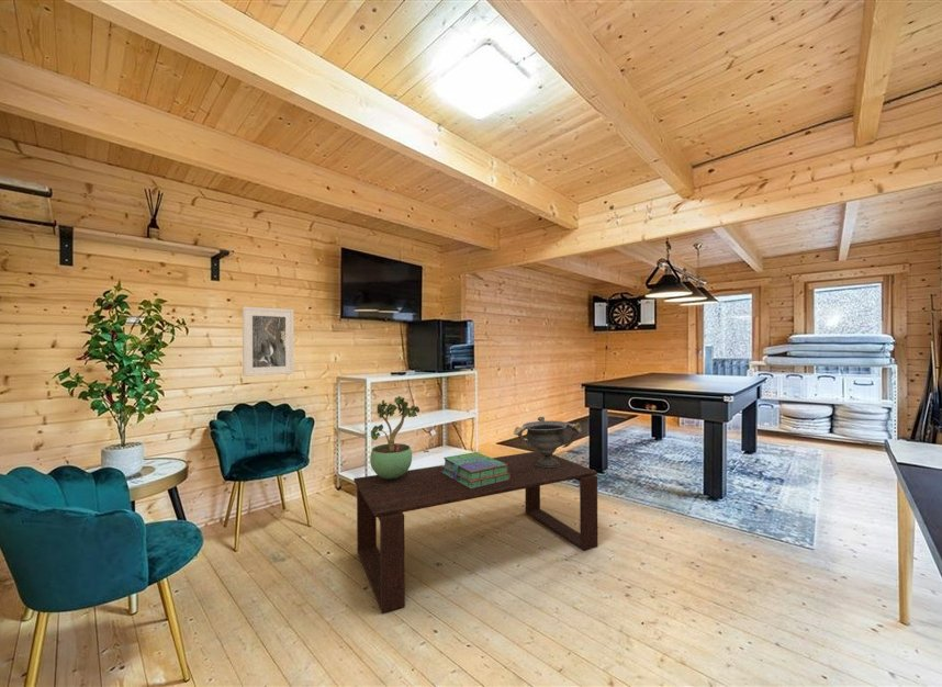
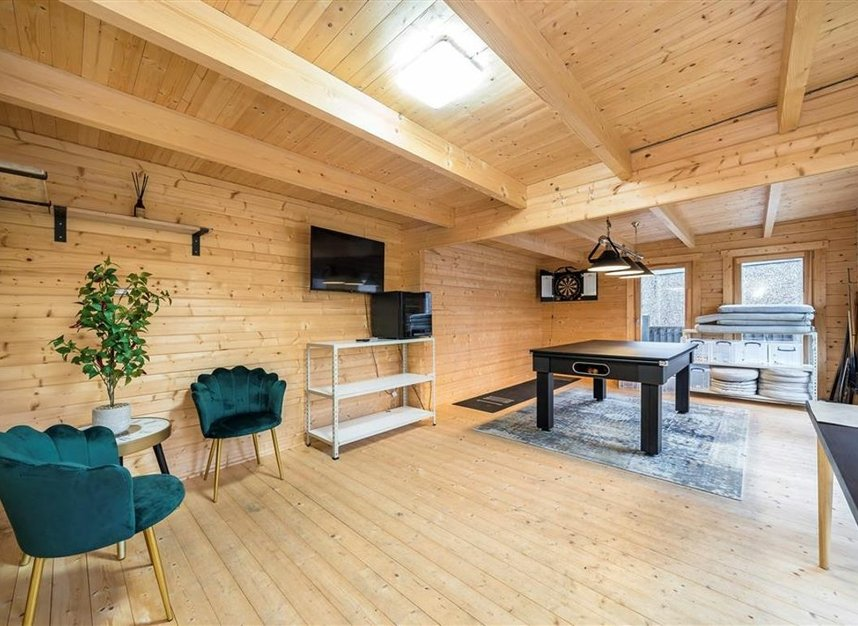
- decorative bowl [513,415,582,468]
- potted plant [369,395,420,480]
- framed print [242,305,295,378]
- stack of books [441,451,511,488]
- coffee table [352,450,598,613]
